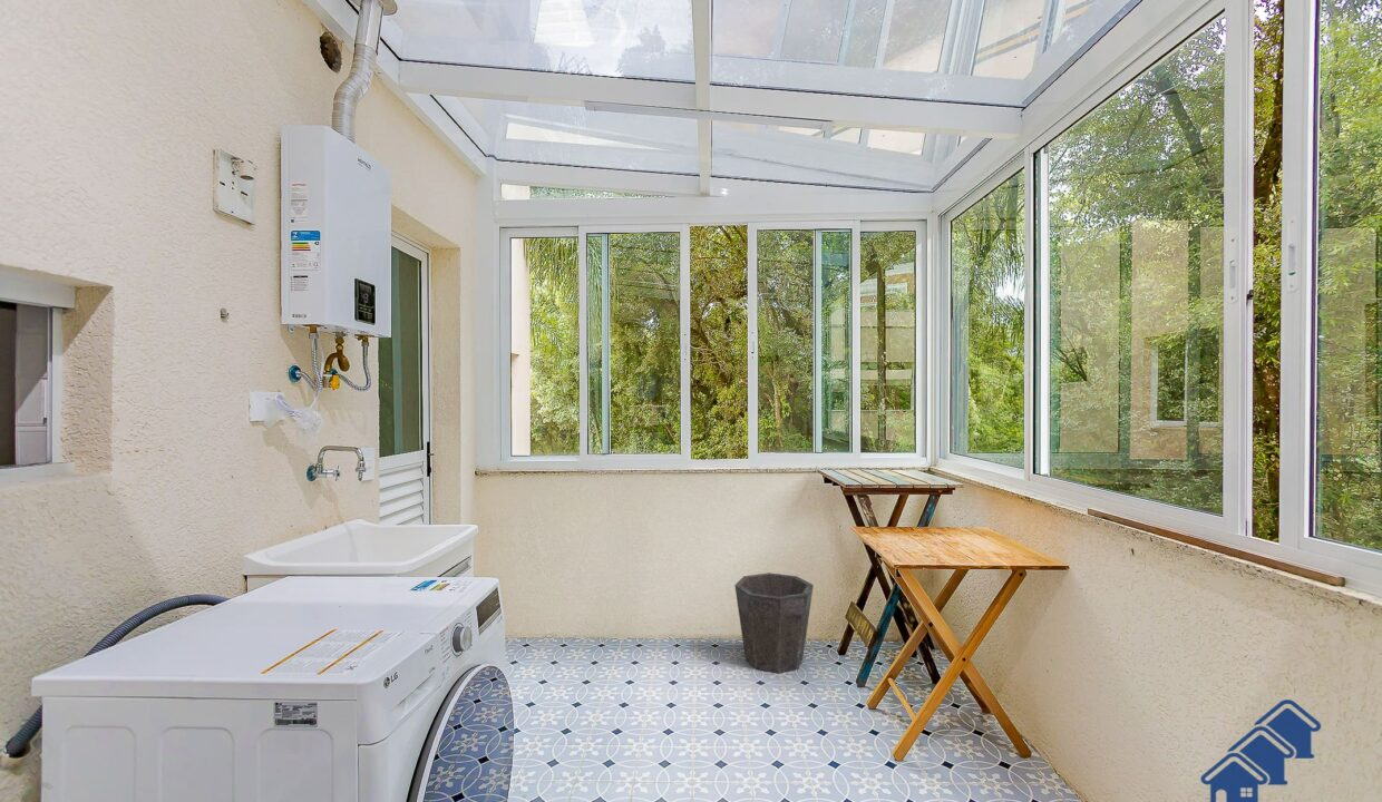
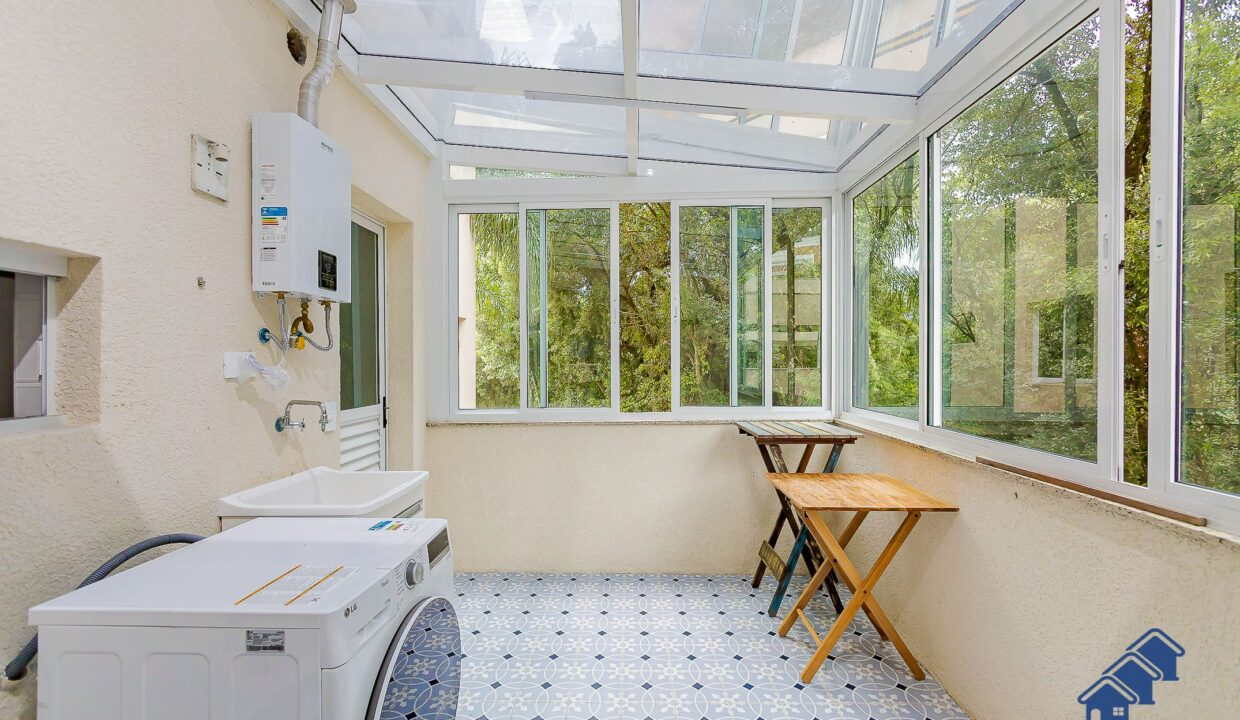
- waste bin [733,571,815,674]
